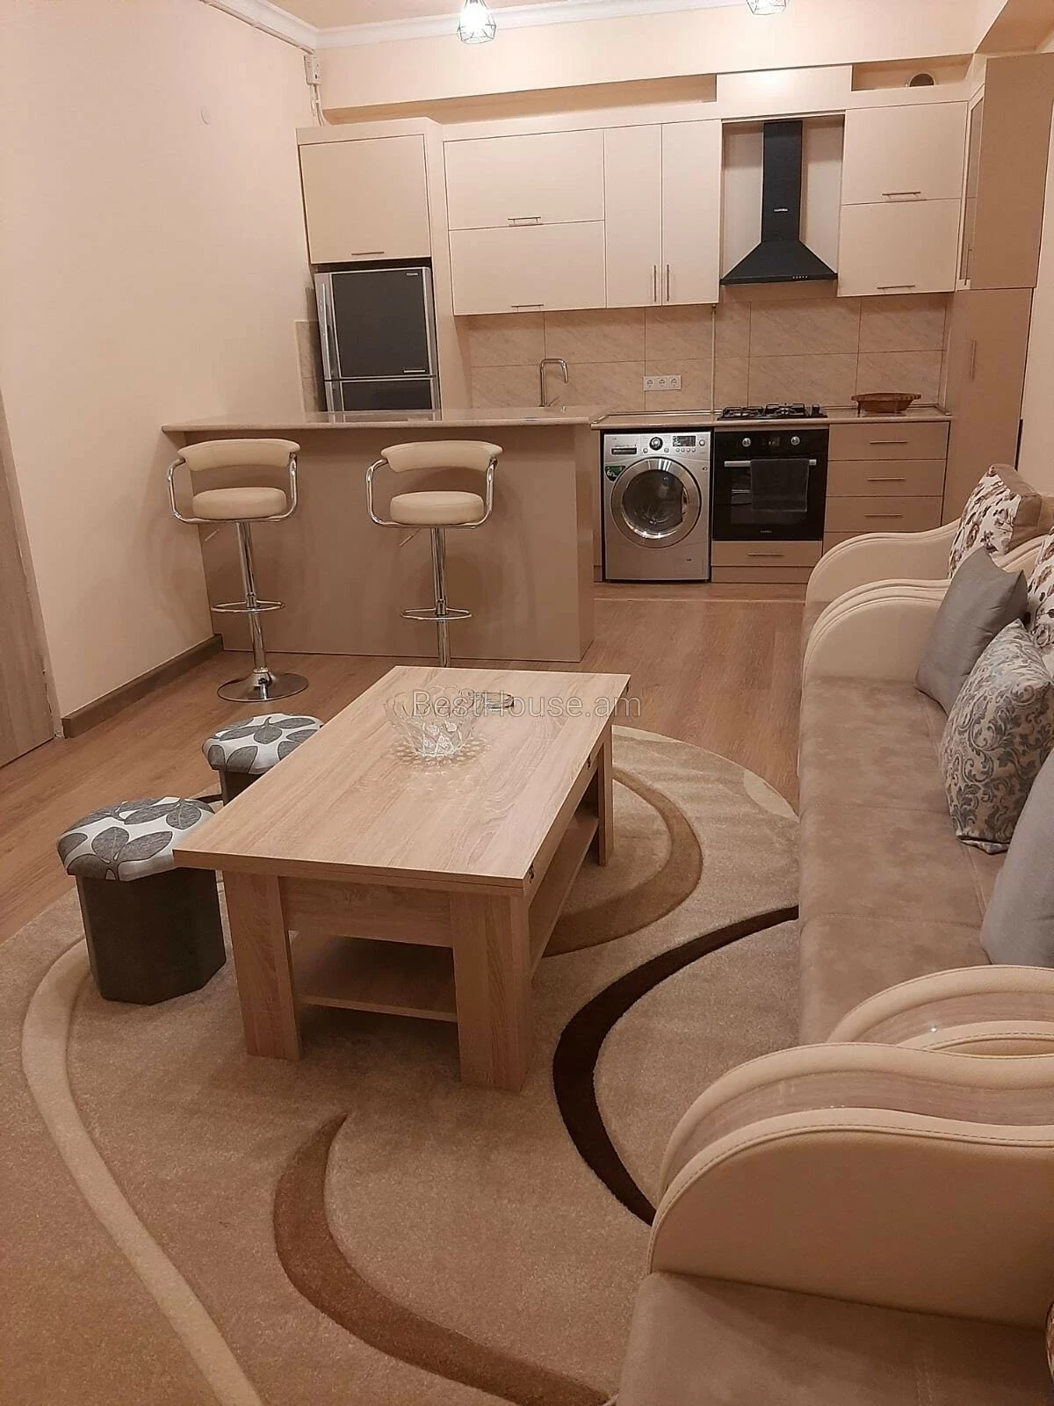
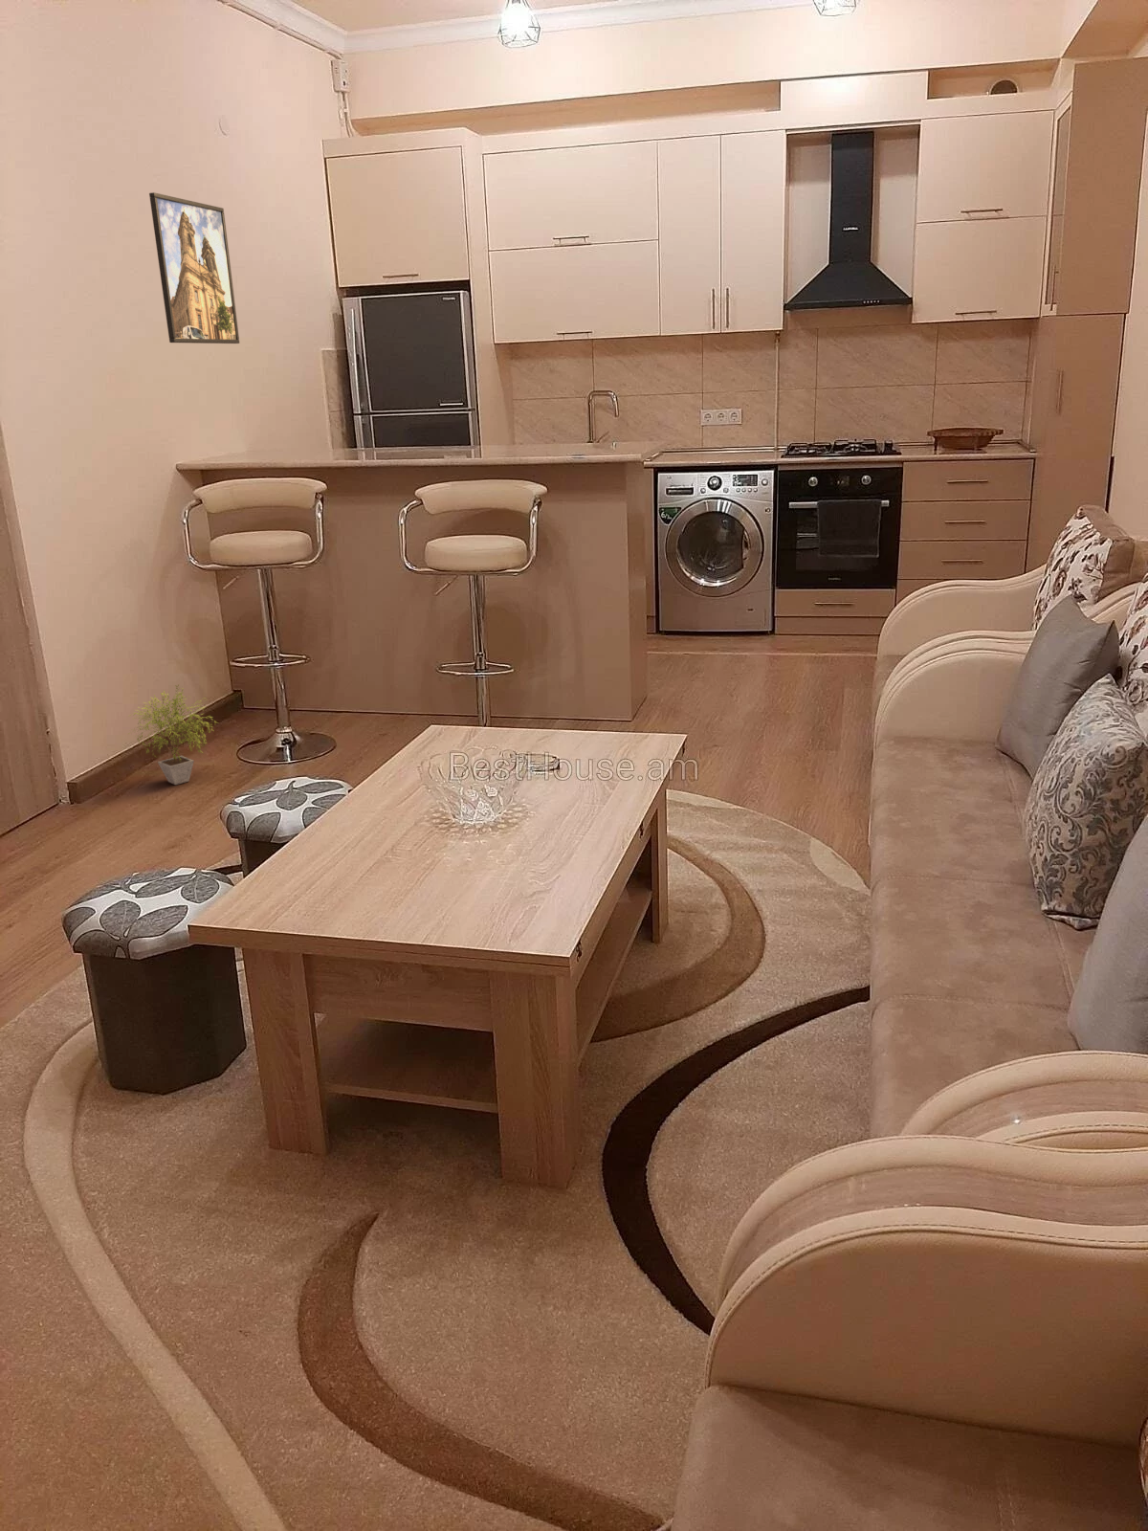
+ potted plant [128,685,219,786]
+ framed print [148,192,240,345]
